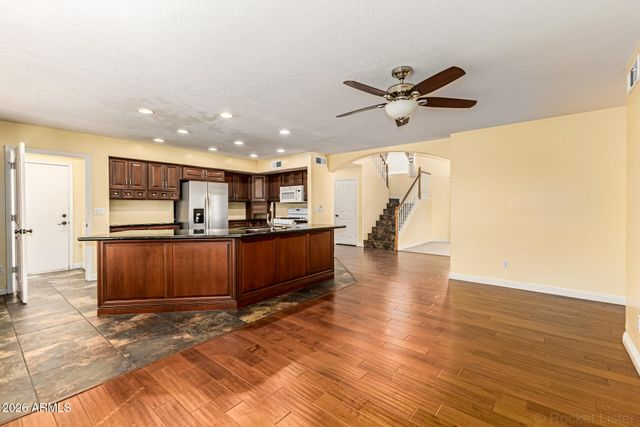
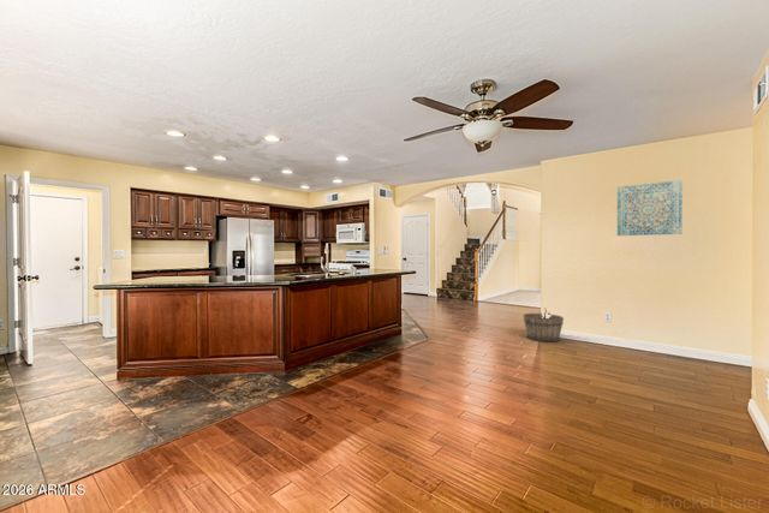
+ wooden bucket [523,306,565,342]
+ wall art [616,179,684,237]
